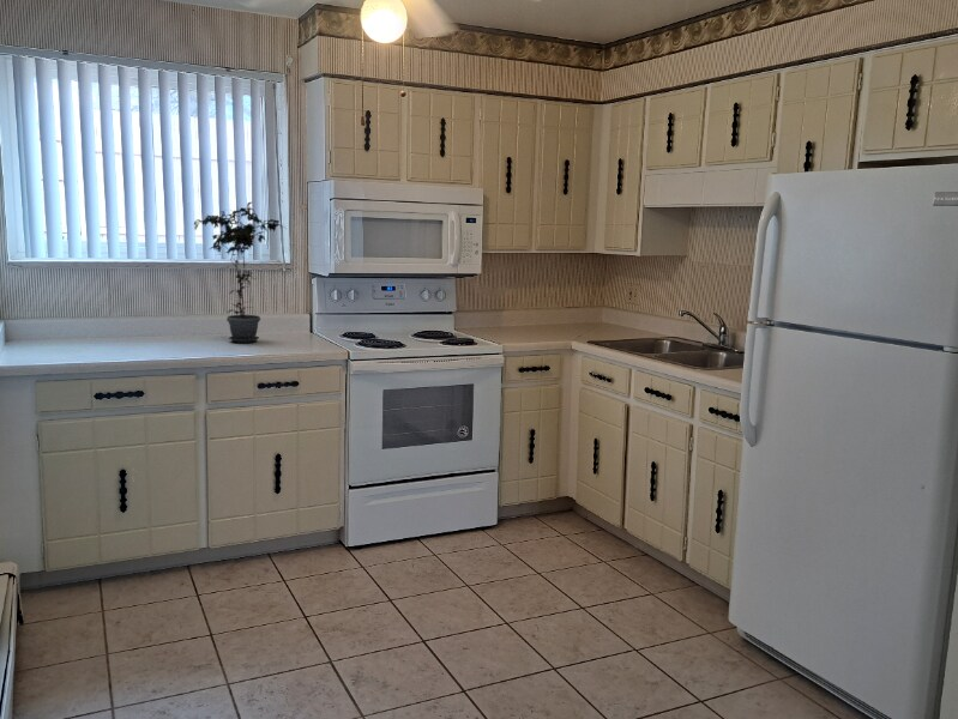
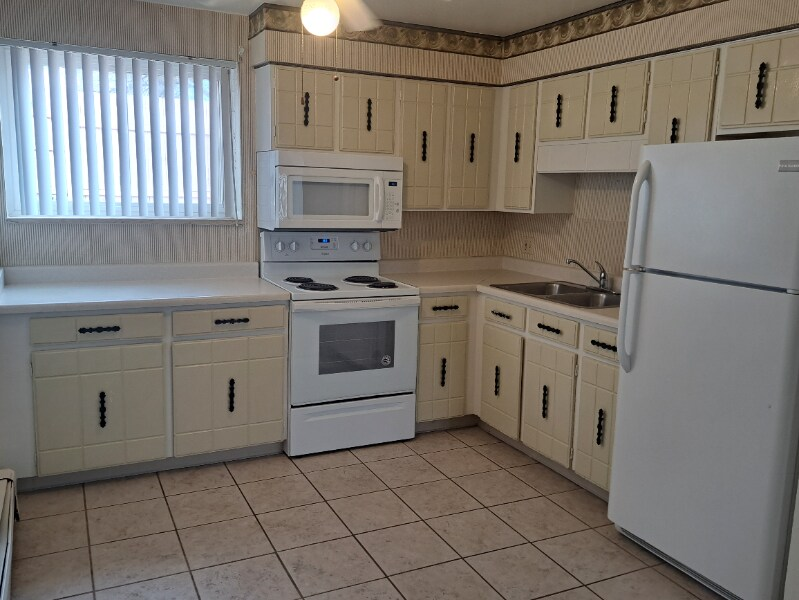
- potted plant [193,201,288,344]
